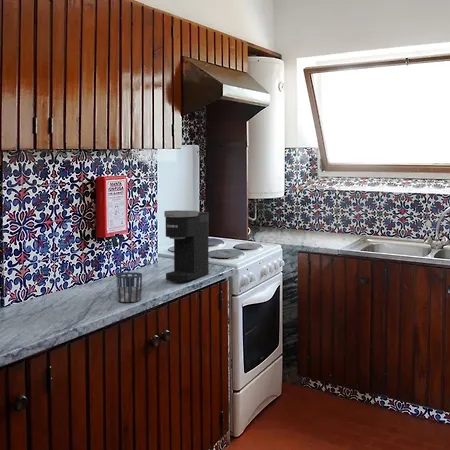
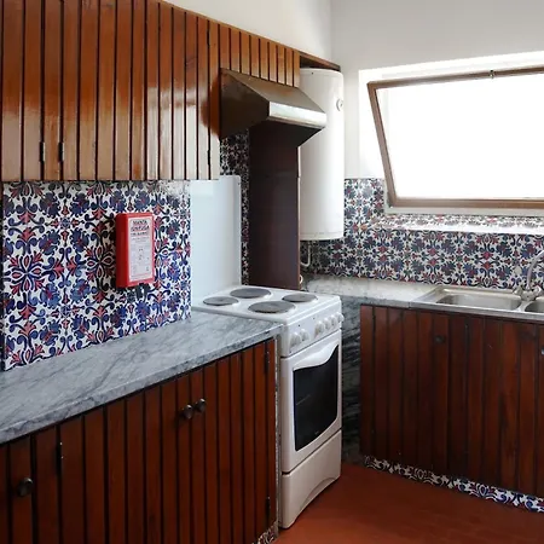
- cup [115,271,143,303]
- coffee maker [163,209,210,283]
